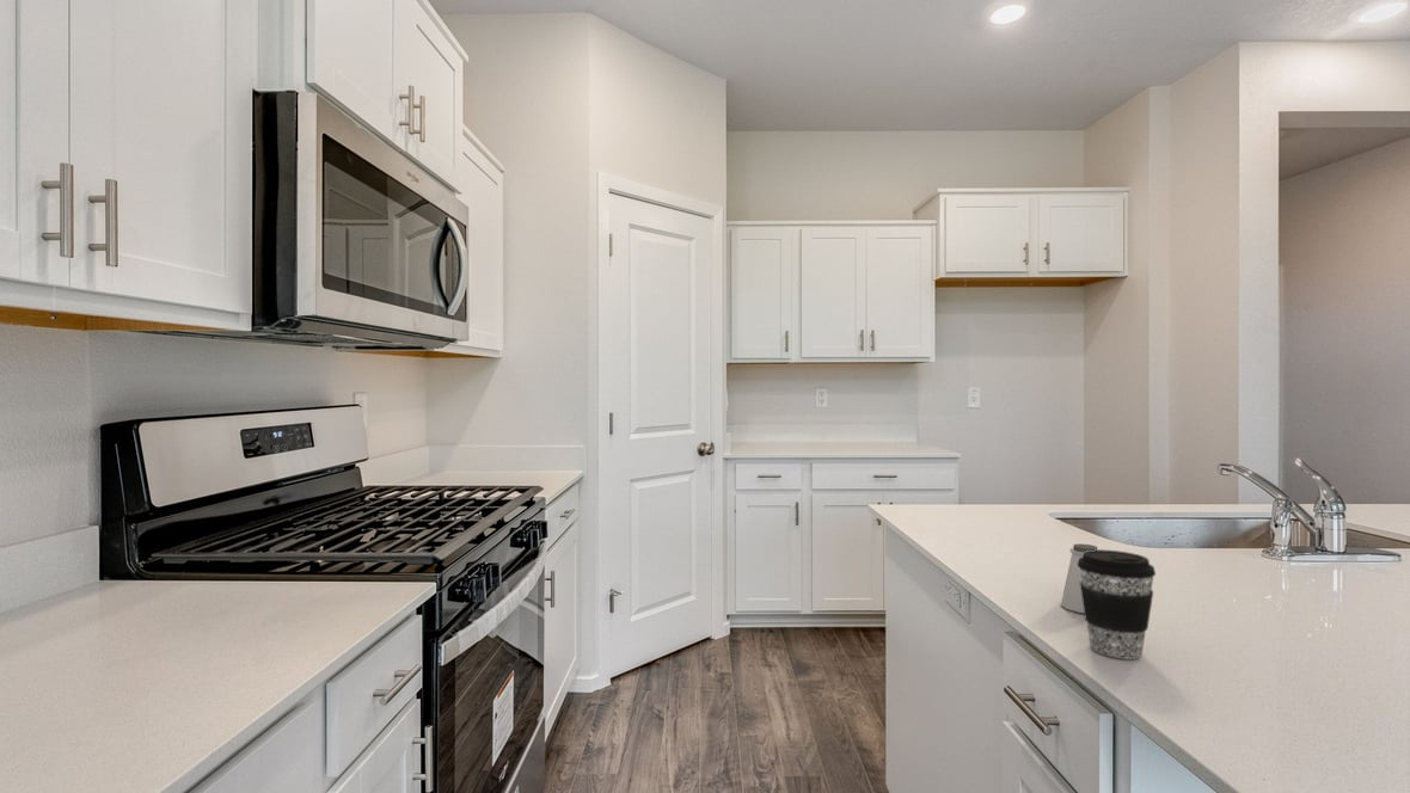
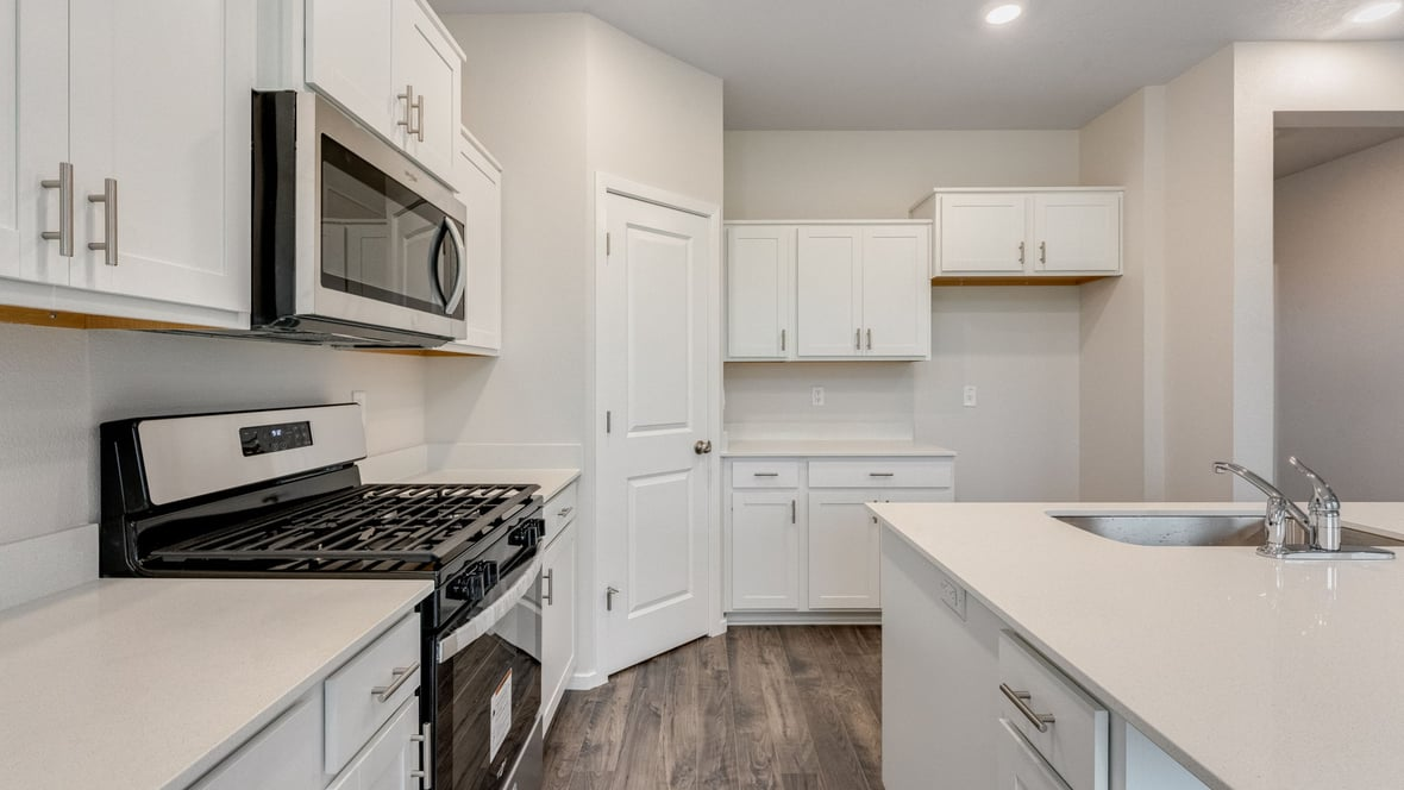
- coffee cup [1077,548,1157,660]
- saltshaker [1060,542,1098,614]
